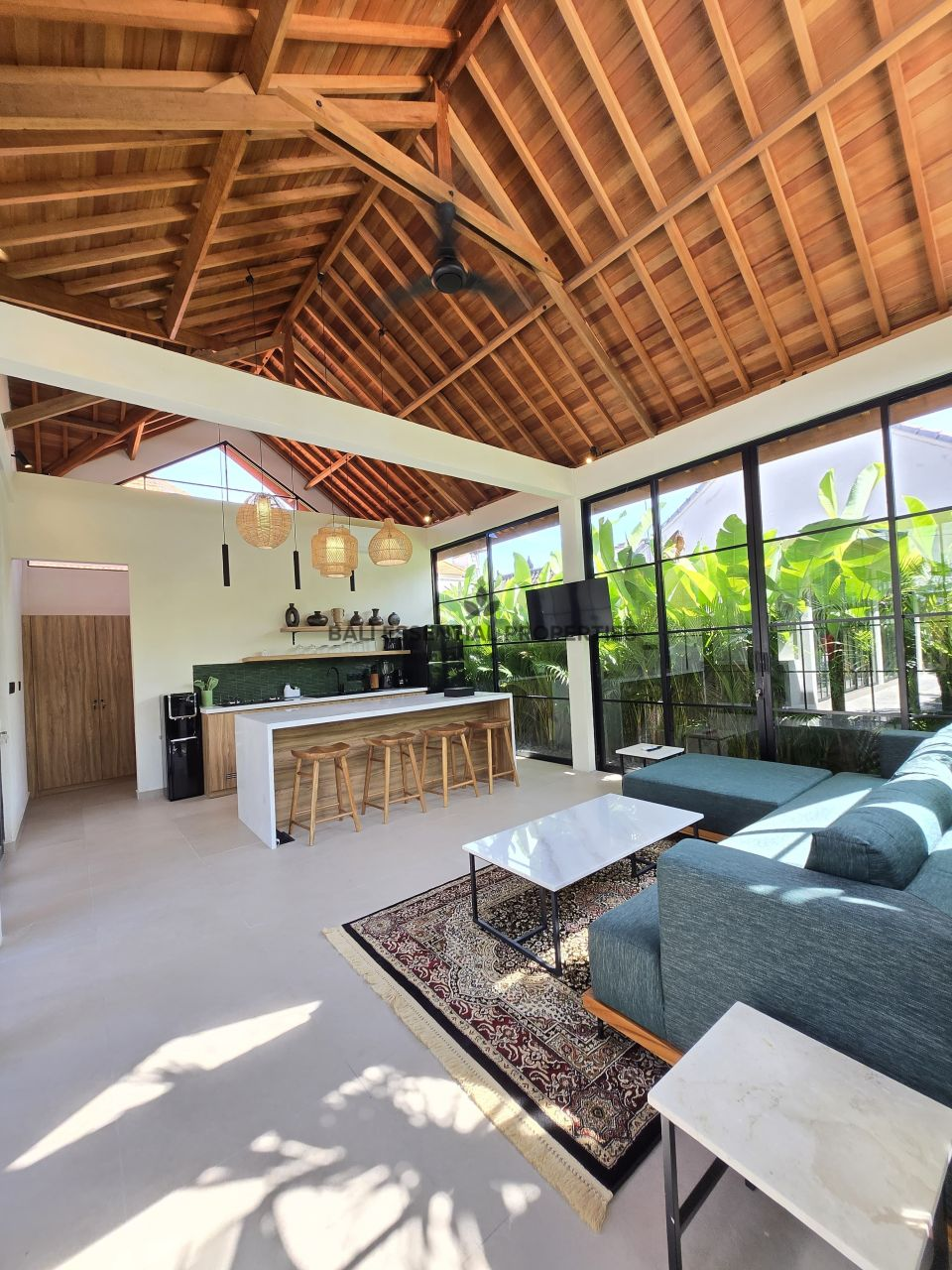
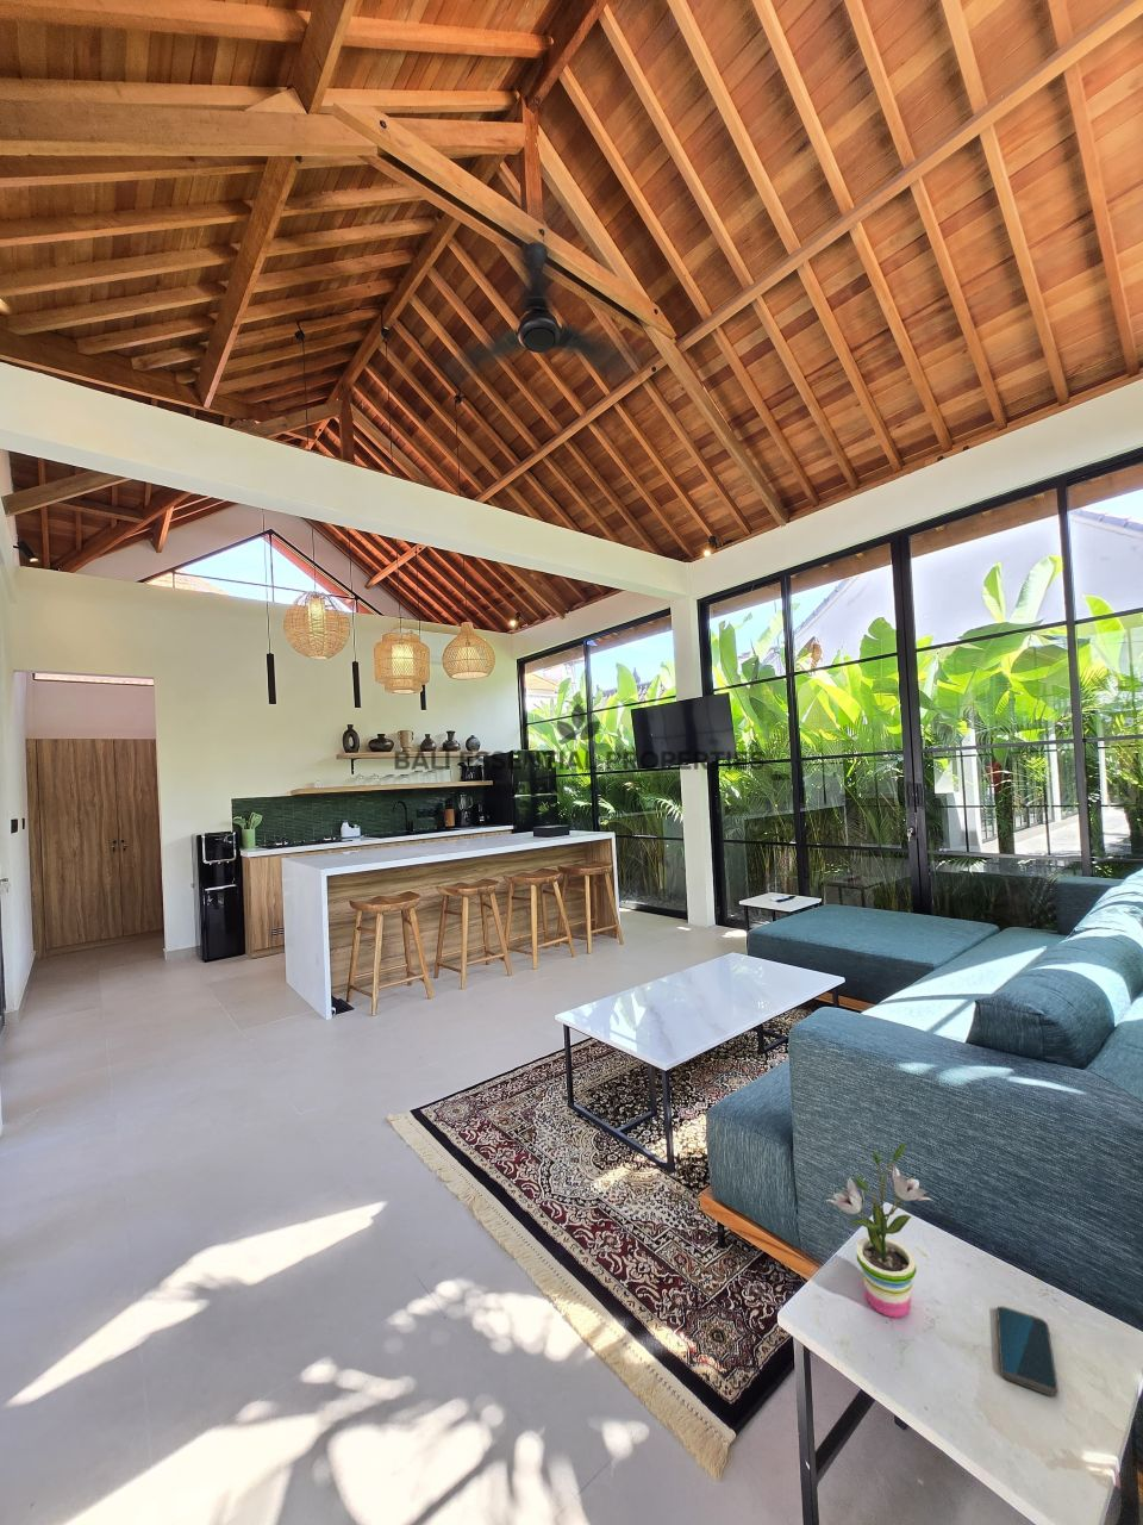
+ potted plant [825,1143,934,1318]
+ smartphone [995,1304,1060,1398]
